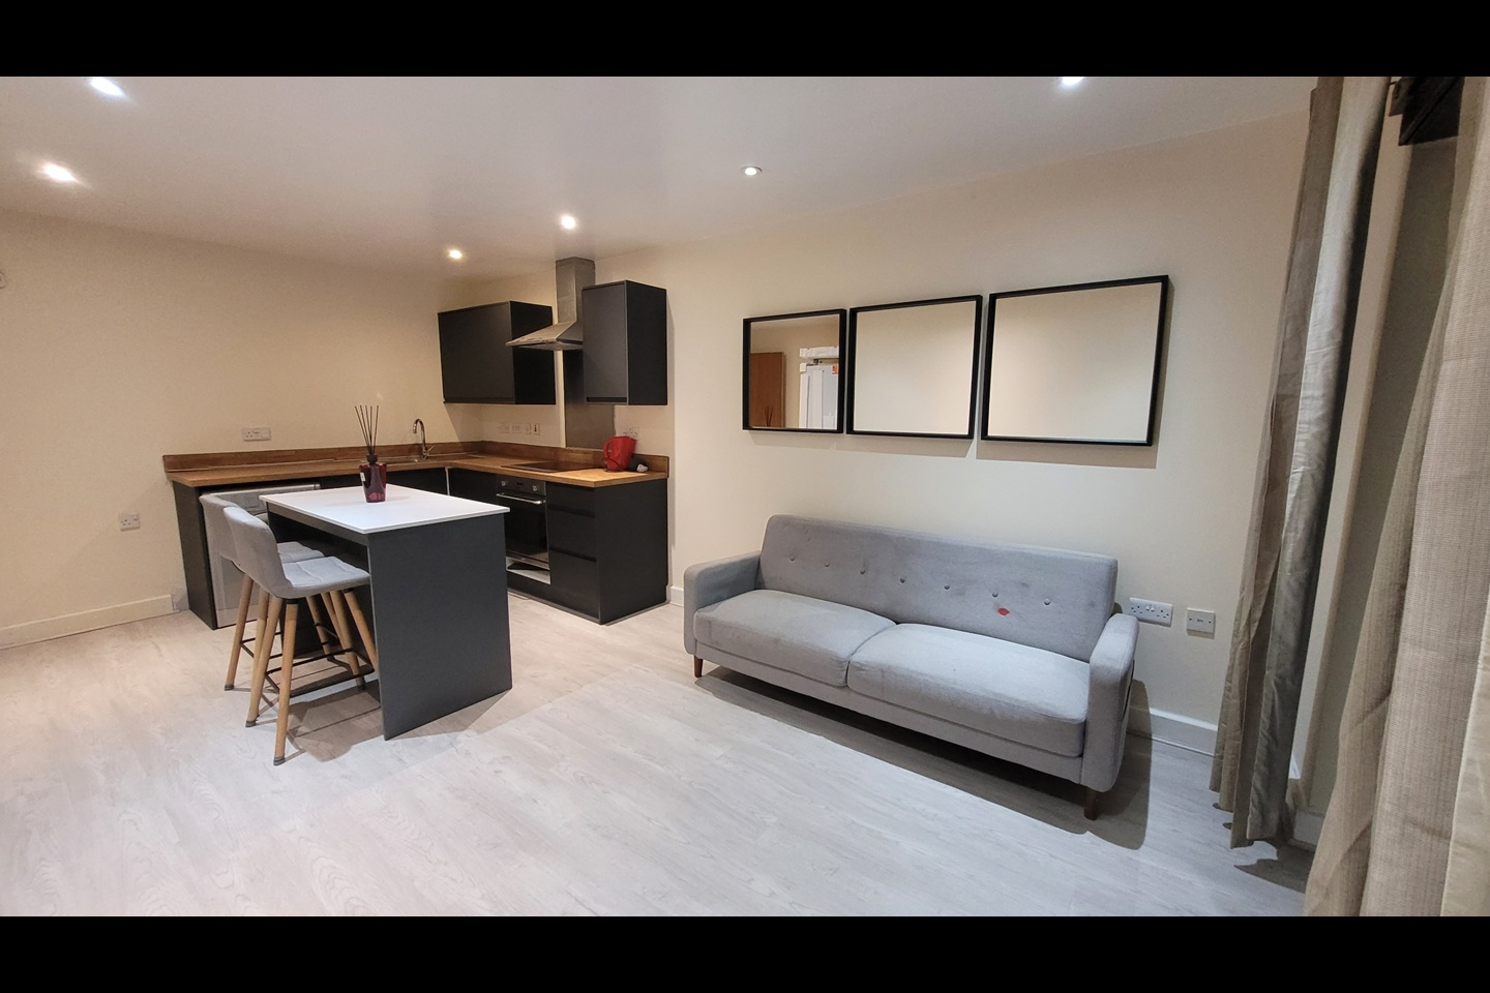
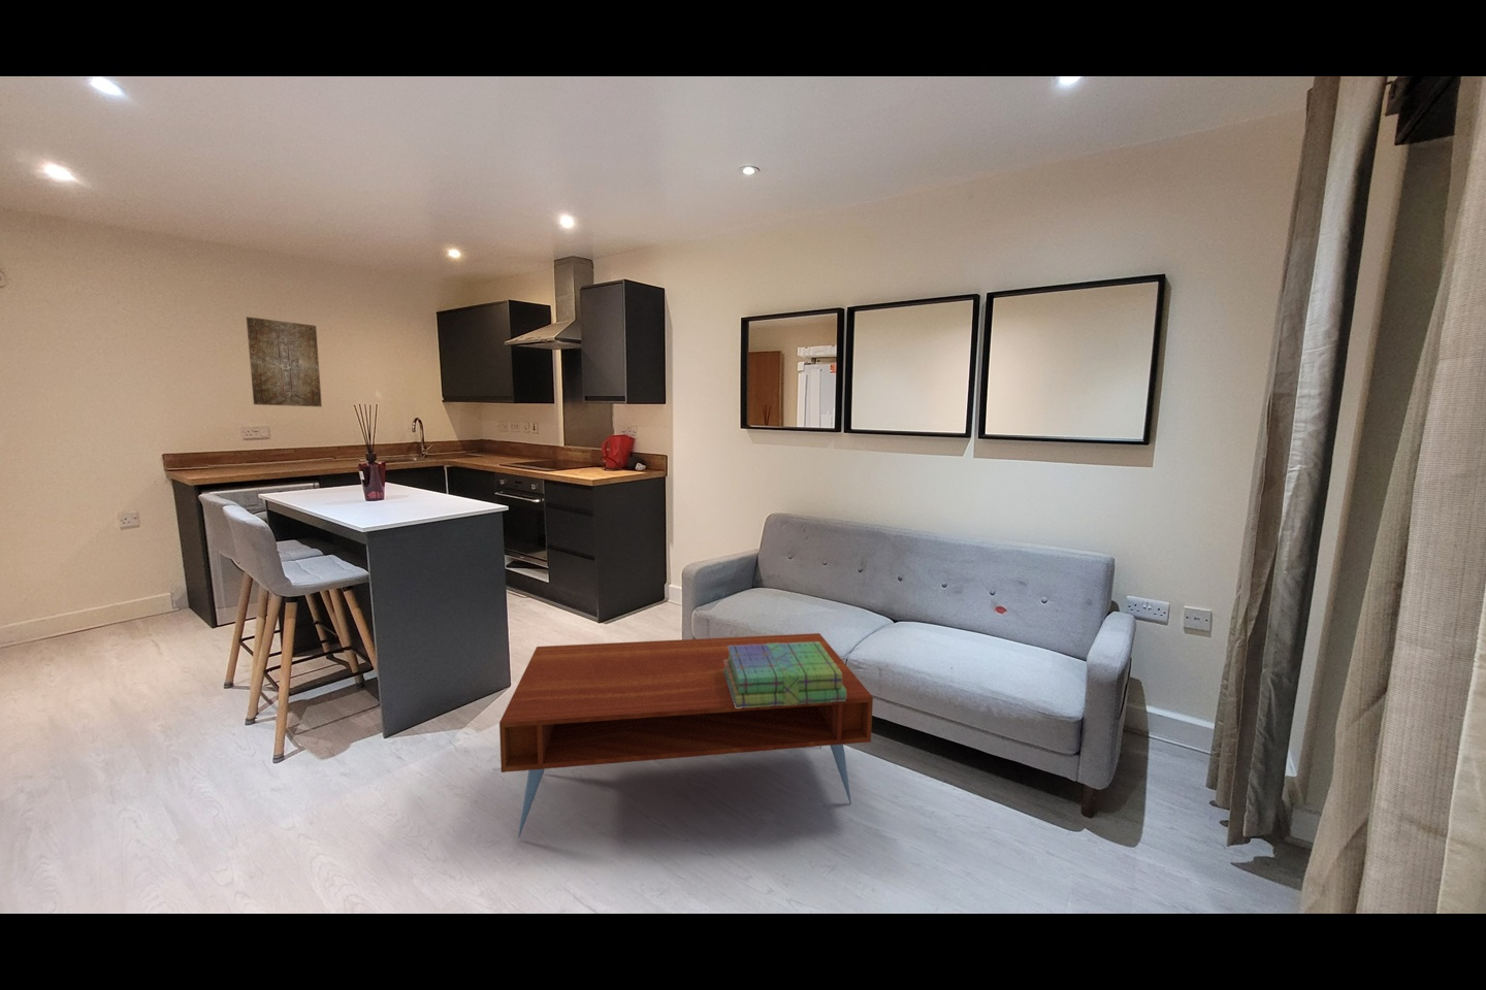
+ coffee table [499,632,875,839]
+ stack of books [723,642,846,708]
+ wall art [245,316,323,408]
